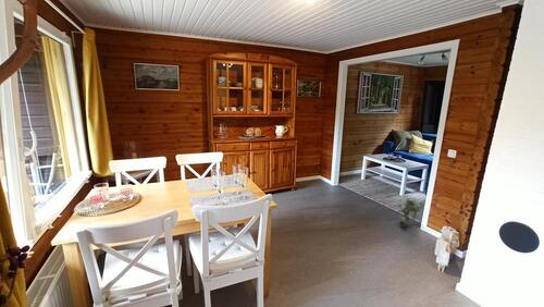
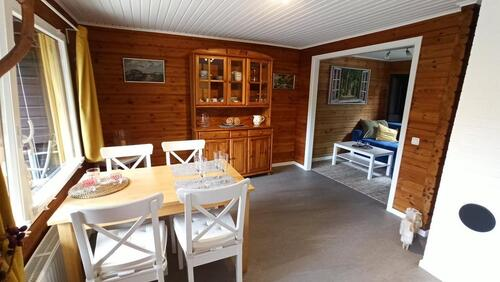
- potted plant [395,196,424,229]
